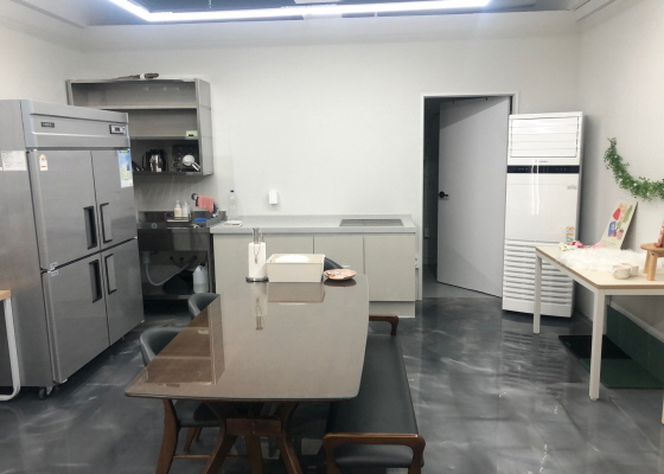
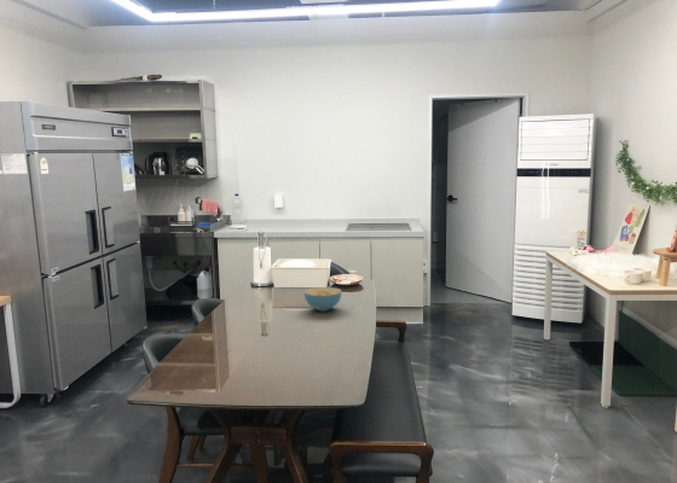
+ cereal bowl [303,286,342,313]
